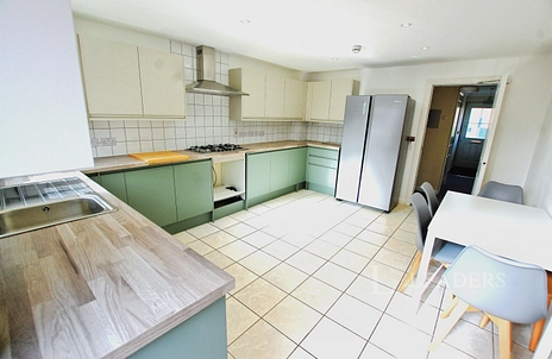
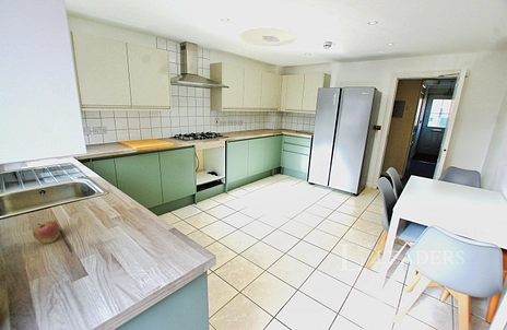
+ ceiling light [238,26,297,47]
+ apple [32,221,60,244]
